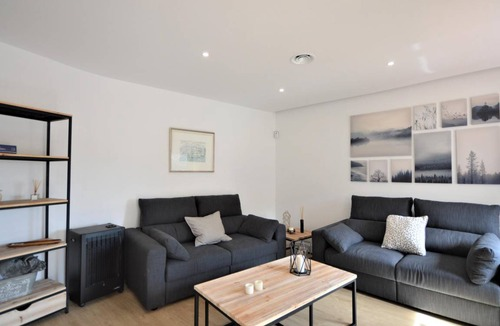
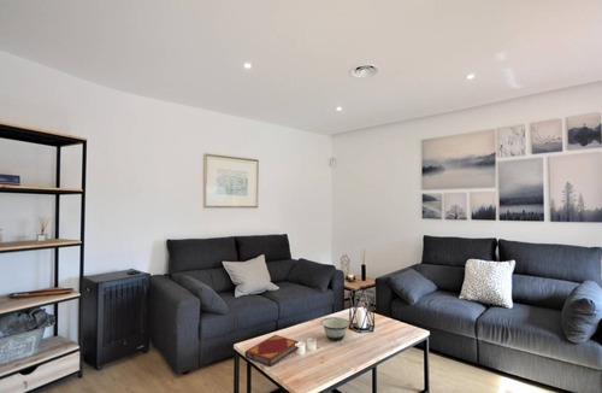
+ bowl [320,316,350,342]
+ hardback book [243,334,300,368]
